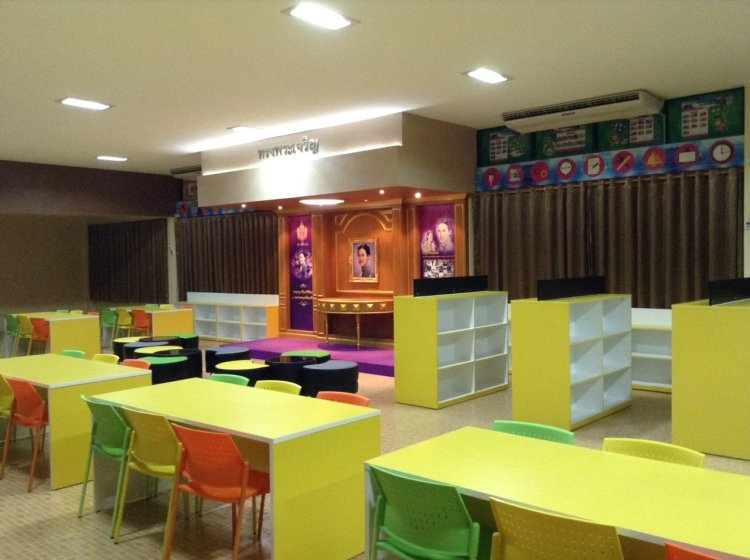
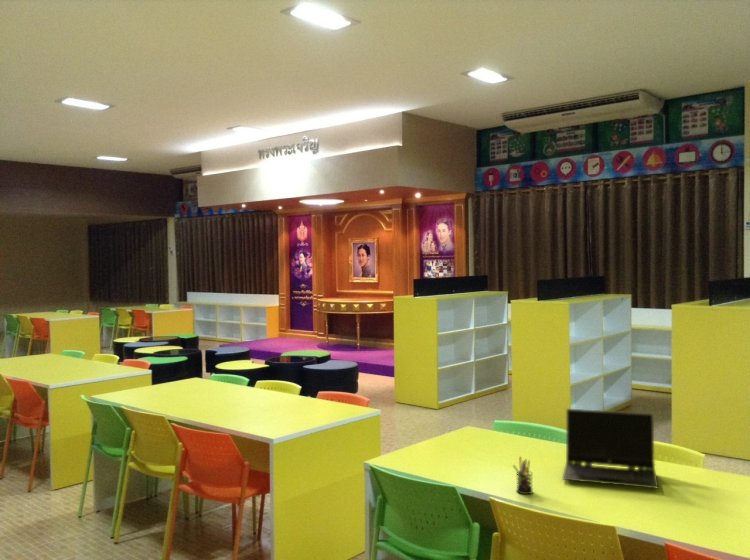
+ laptop computer [561,408,660,490]
+ pen holder [512,456,534,495]
